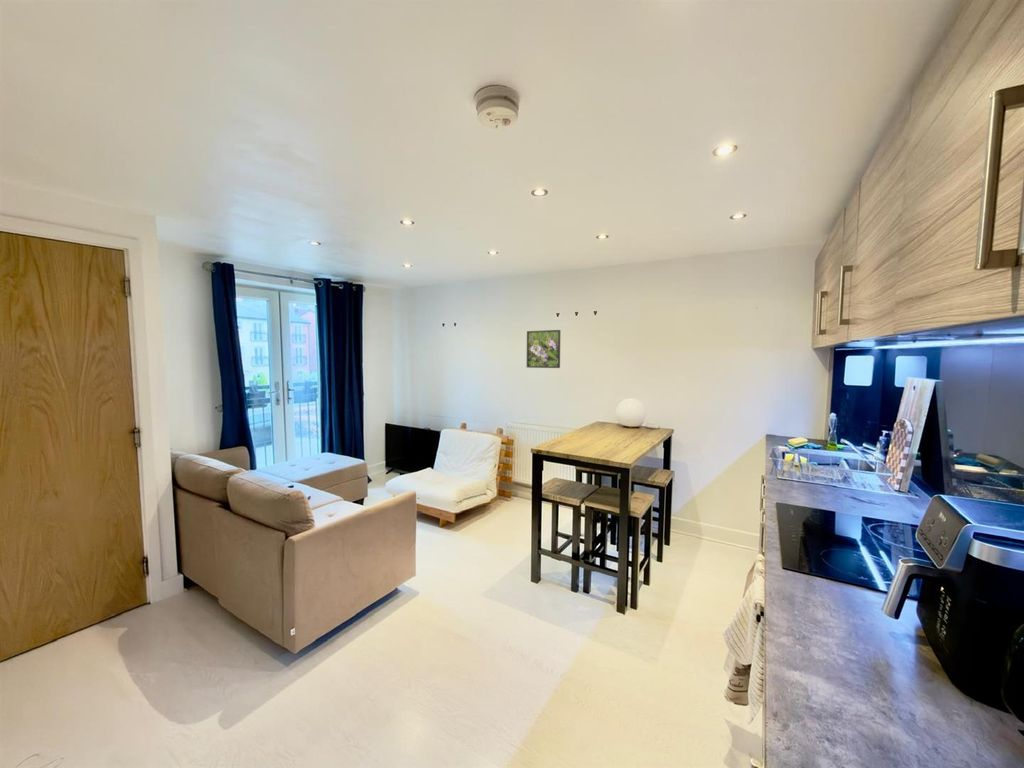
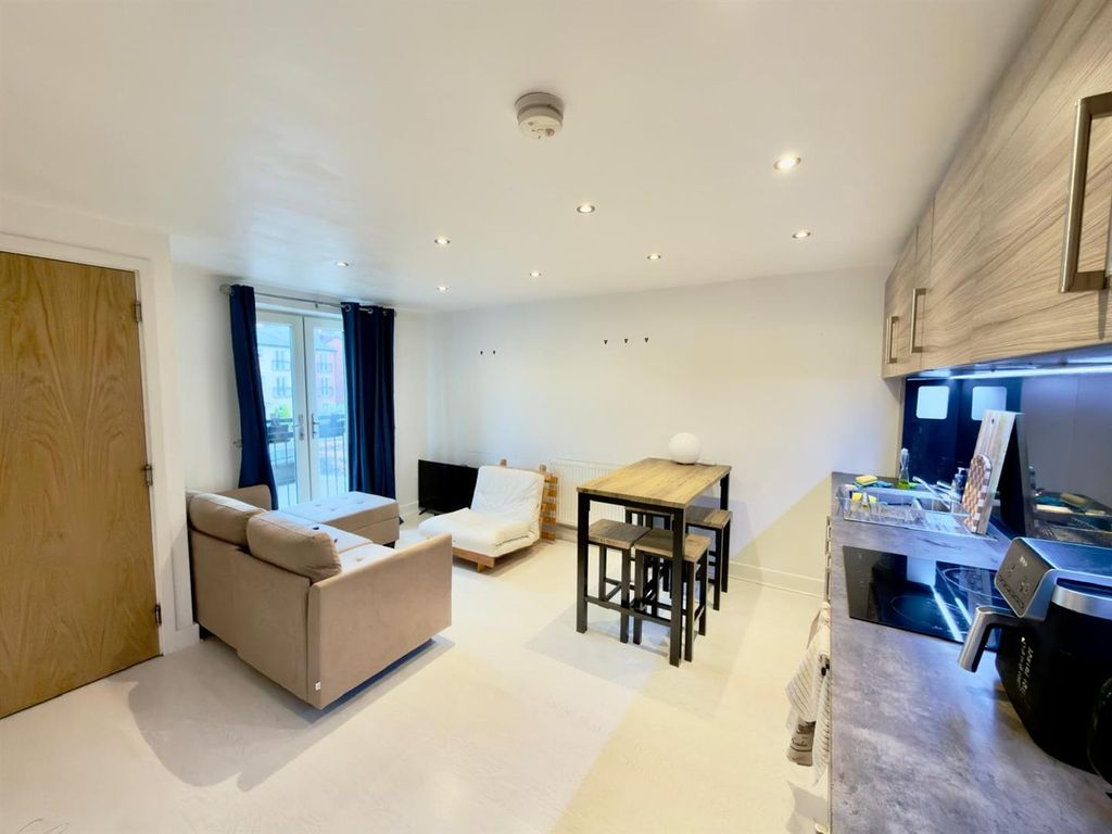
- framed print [526,329,561,369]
